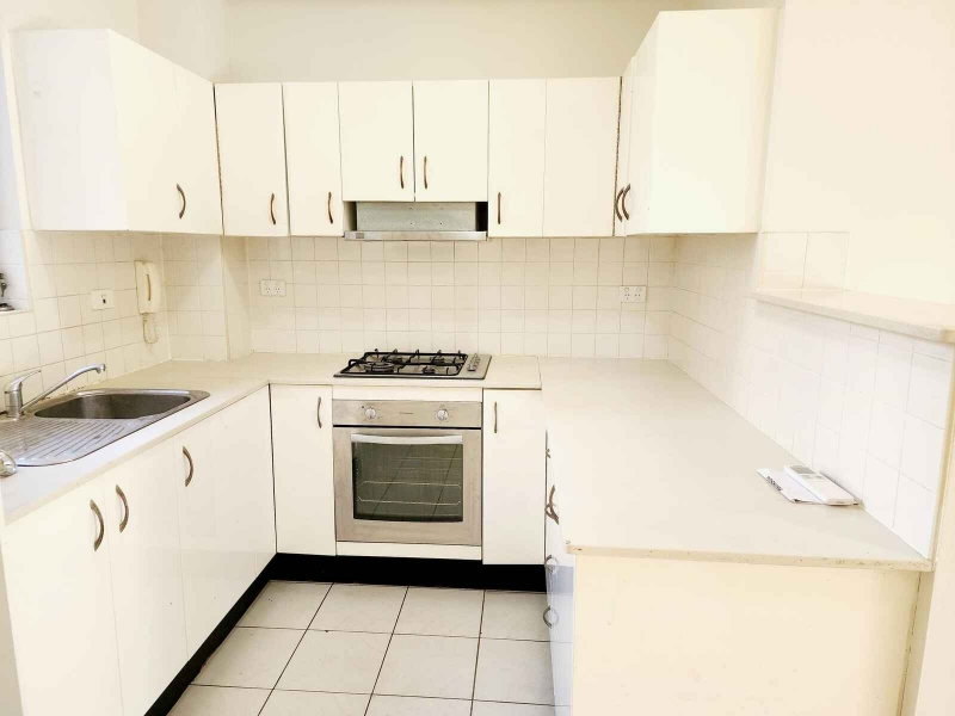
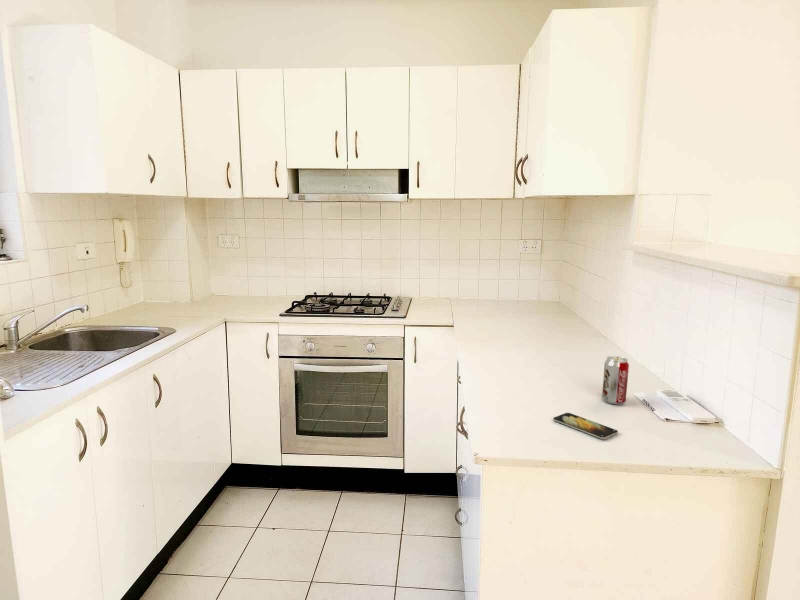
+ smartphone [552,412,619,440]
+ beverage can [601,355,630,405]
